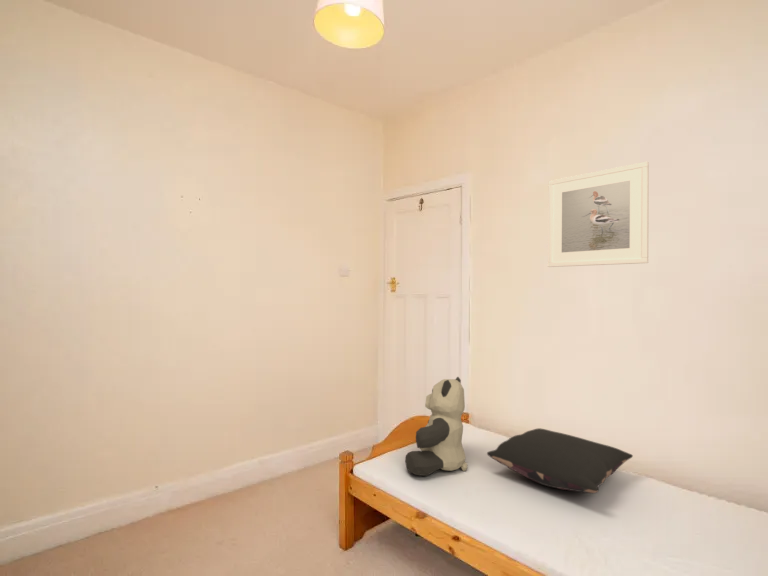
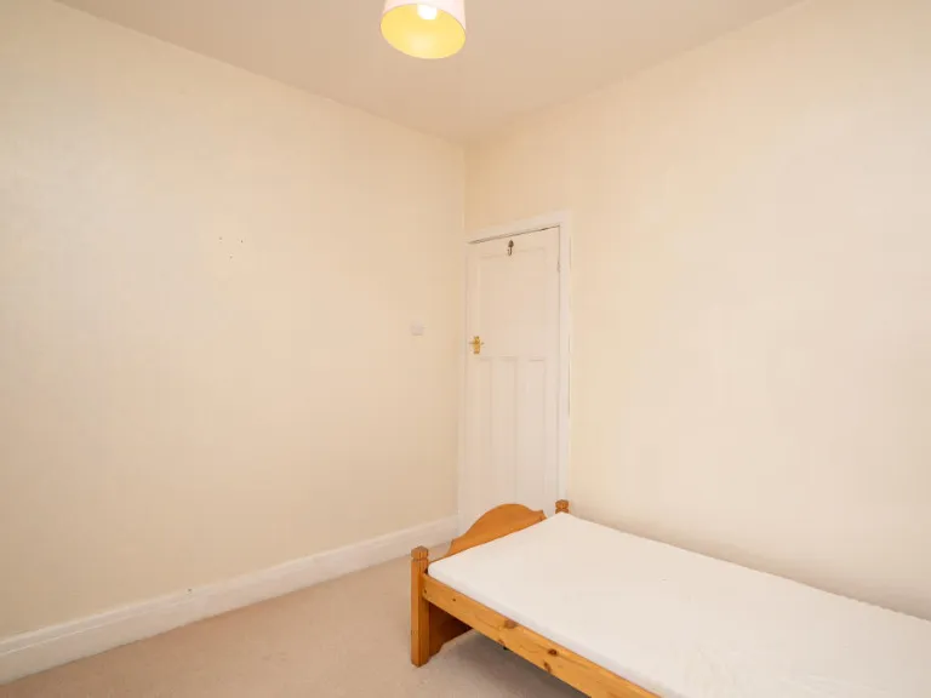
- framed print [547,161,650,268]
- teddy bear [404,376,468,477]
- pillow [486,427,634,494]
